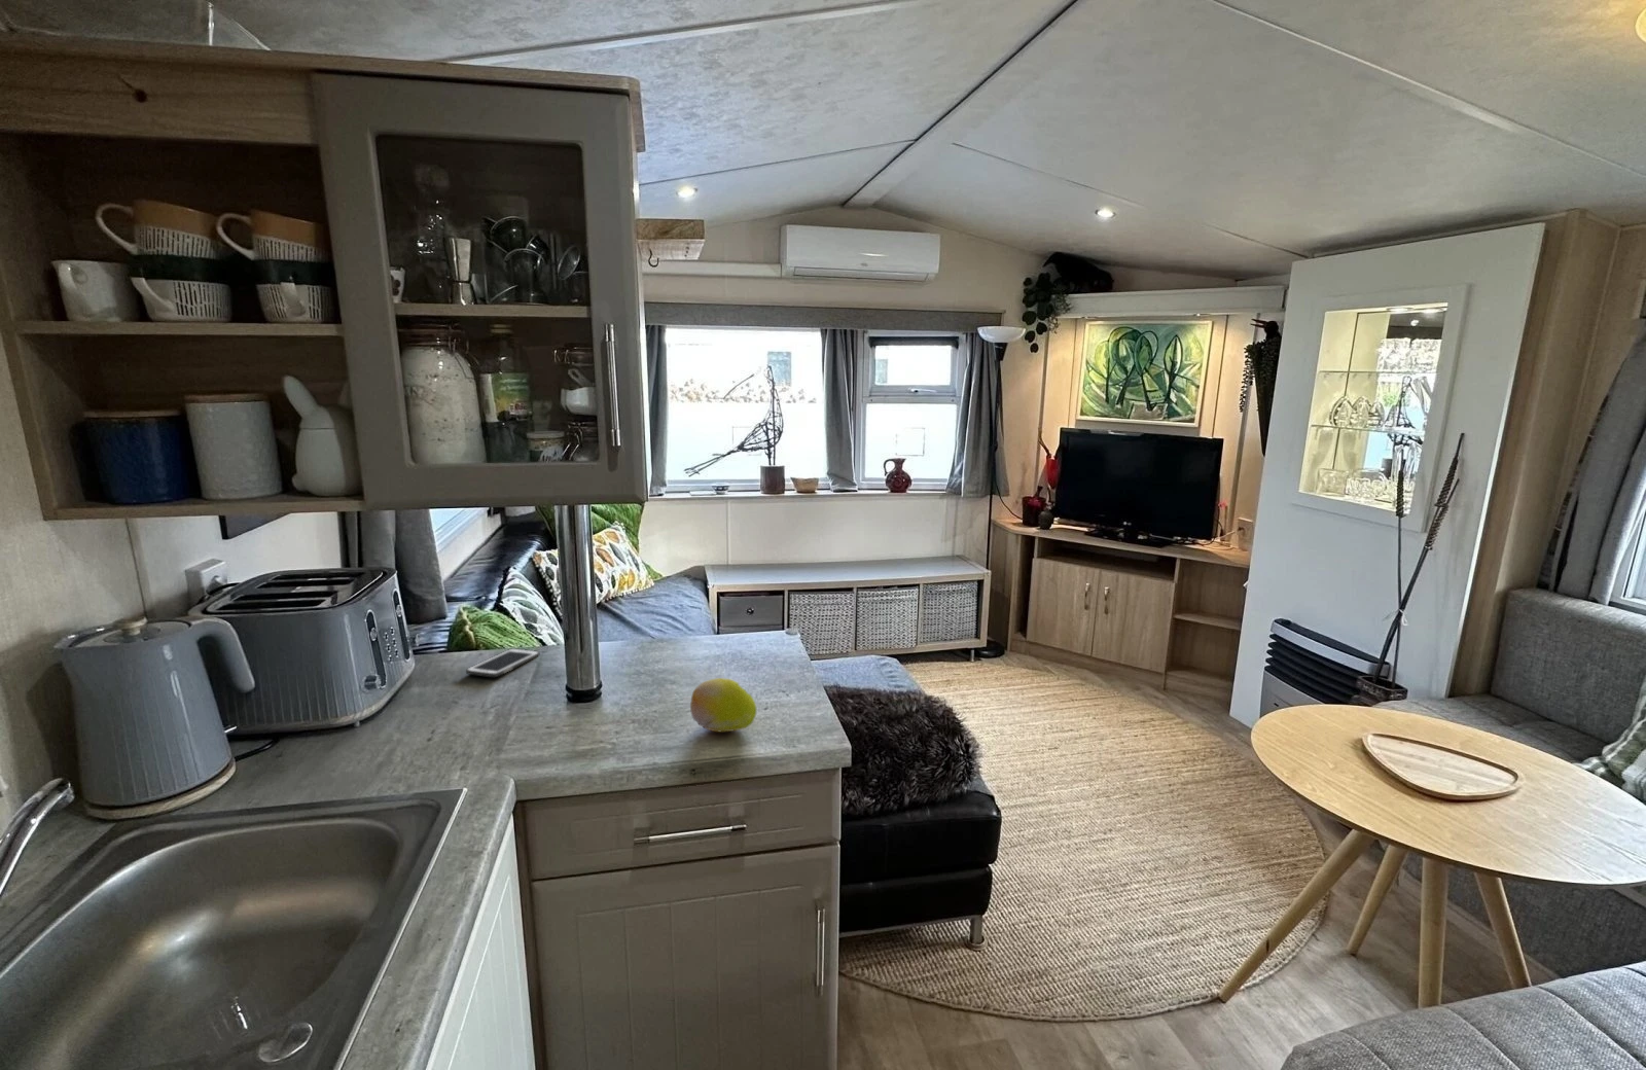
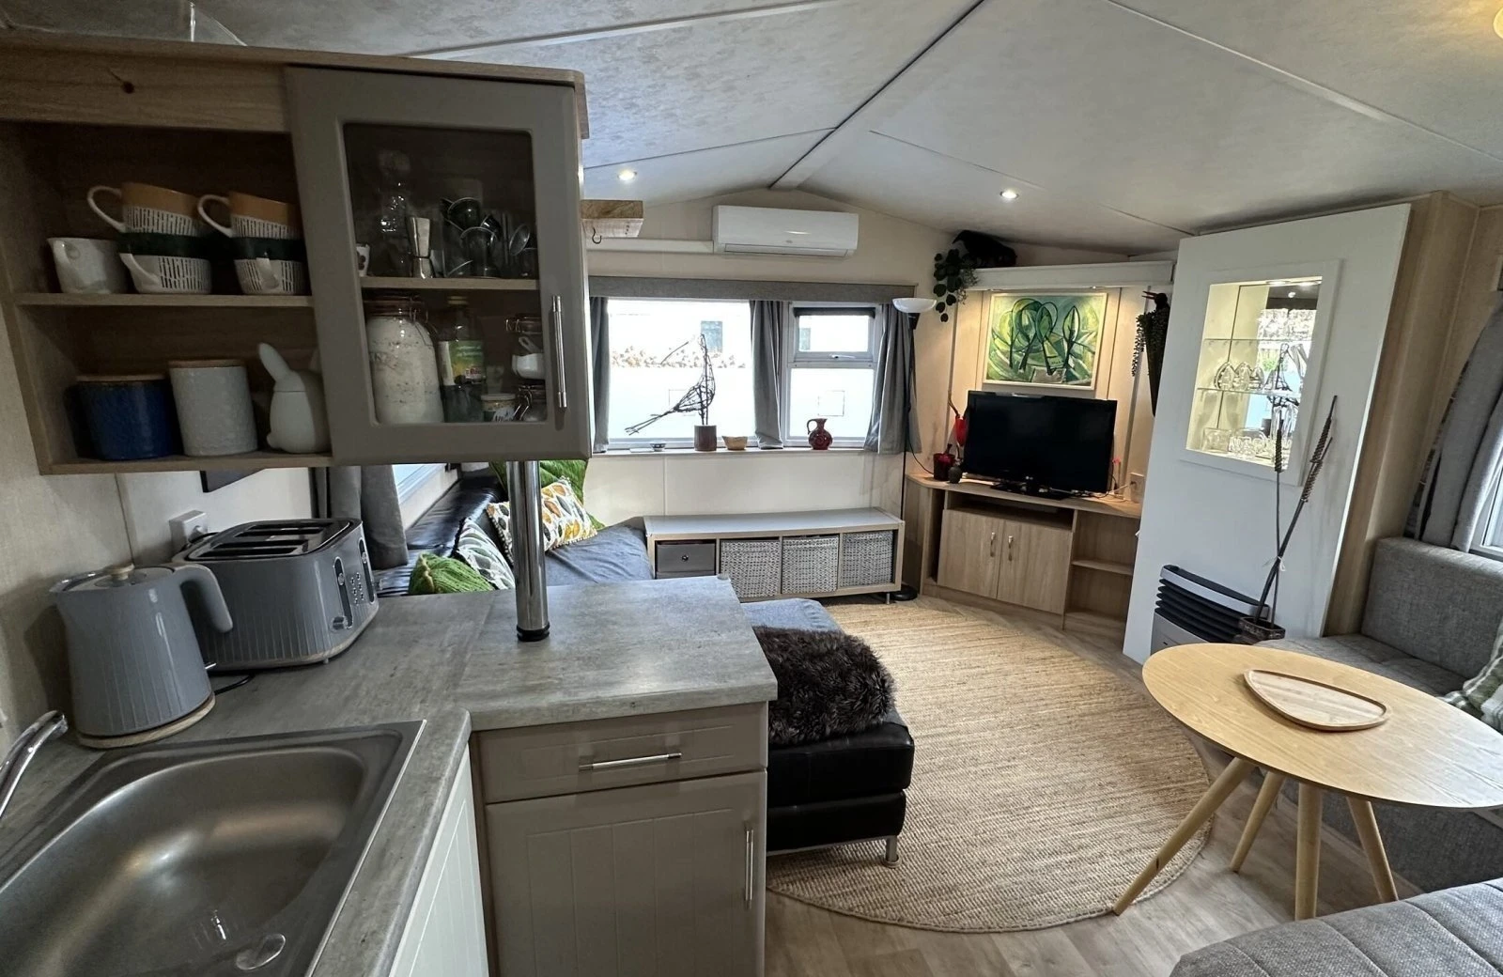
- fruit [690,677,758,734]
- cell phone [465,647,541,678]
